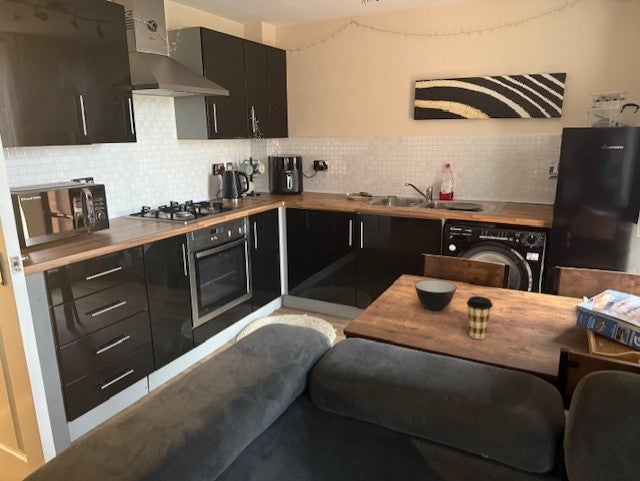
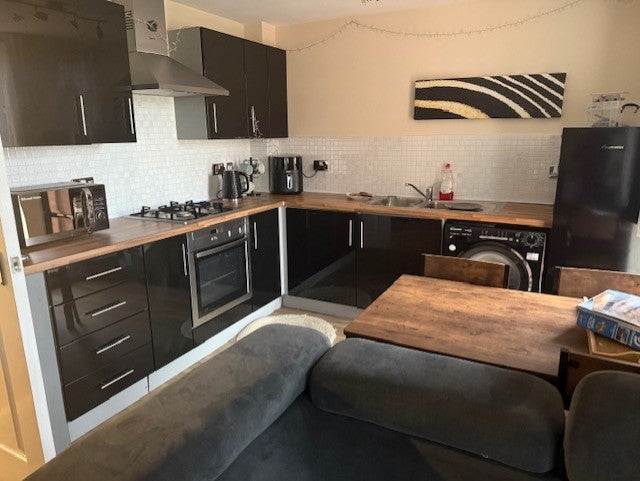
- coffee cup [466,295,494,340]
- soup bowl [414,279,458,312]
